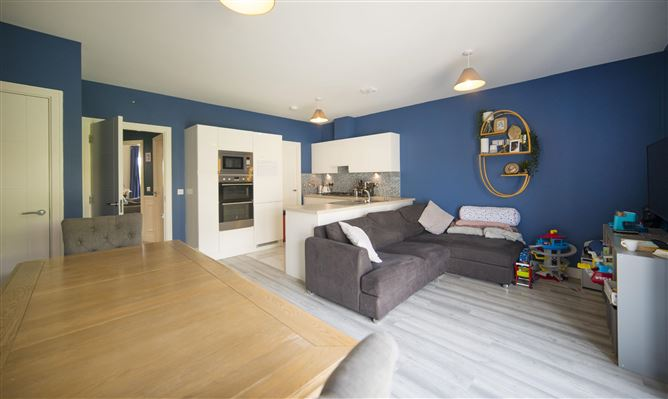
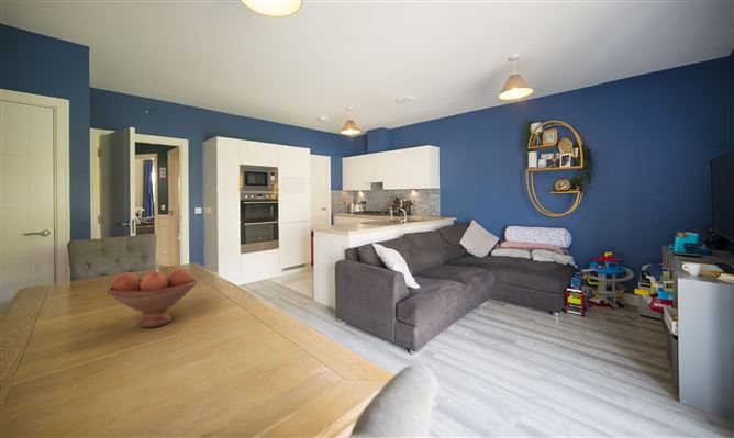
+ fruit bowl [105,268,199,328]
